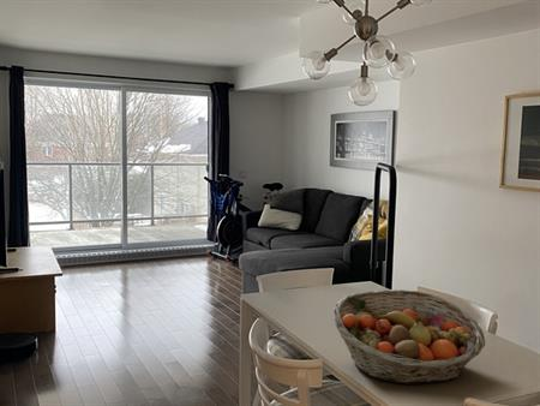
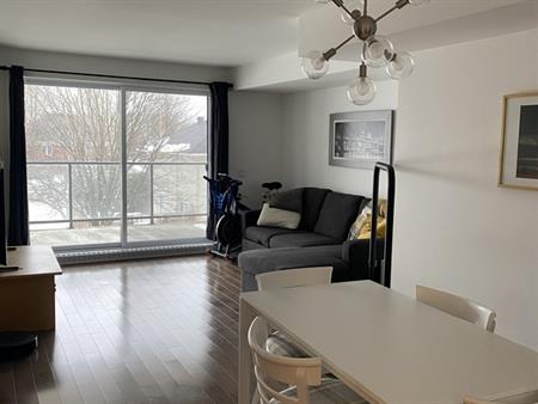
- fruit basket [332,288,486,386]
